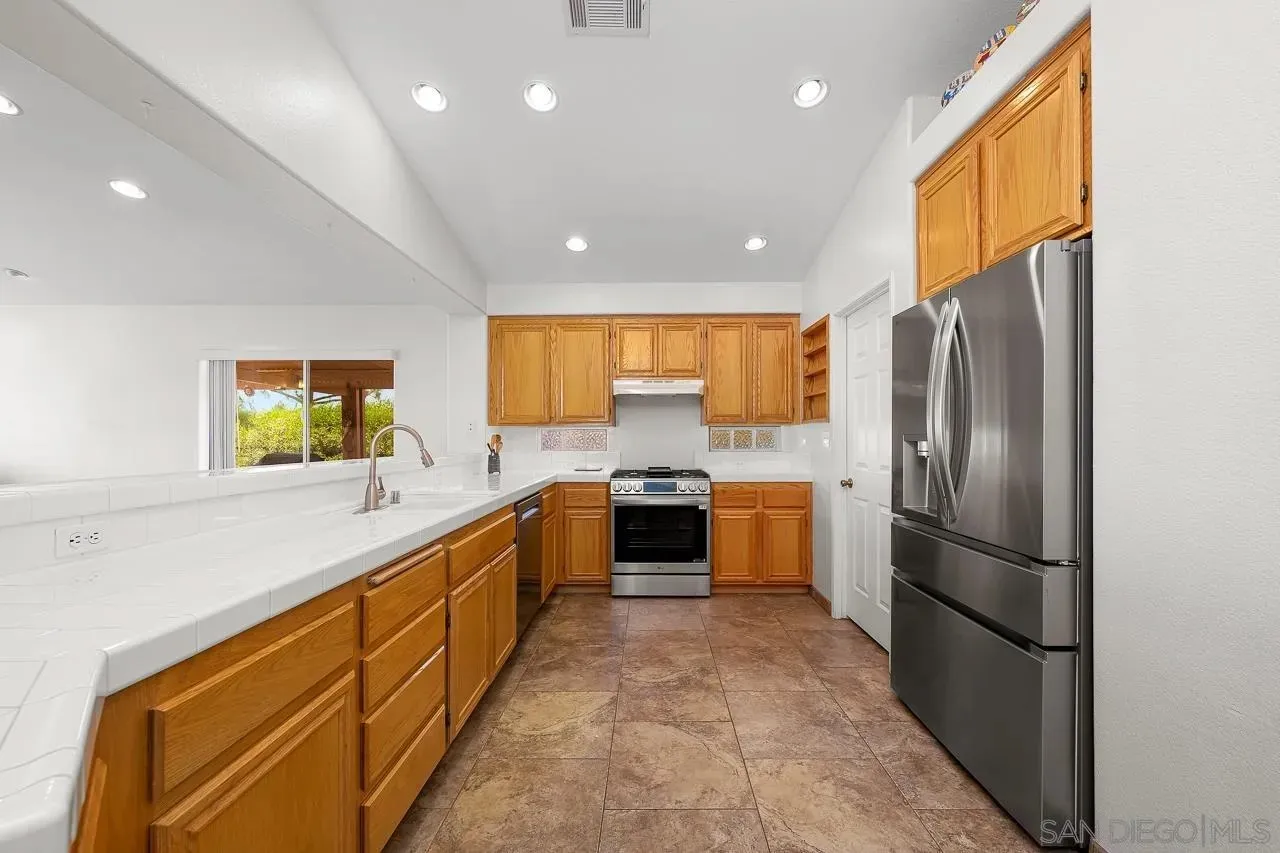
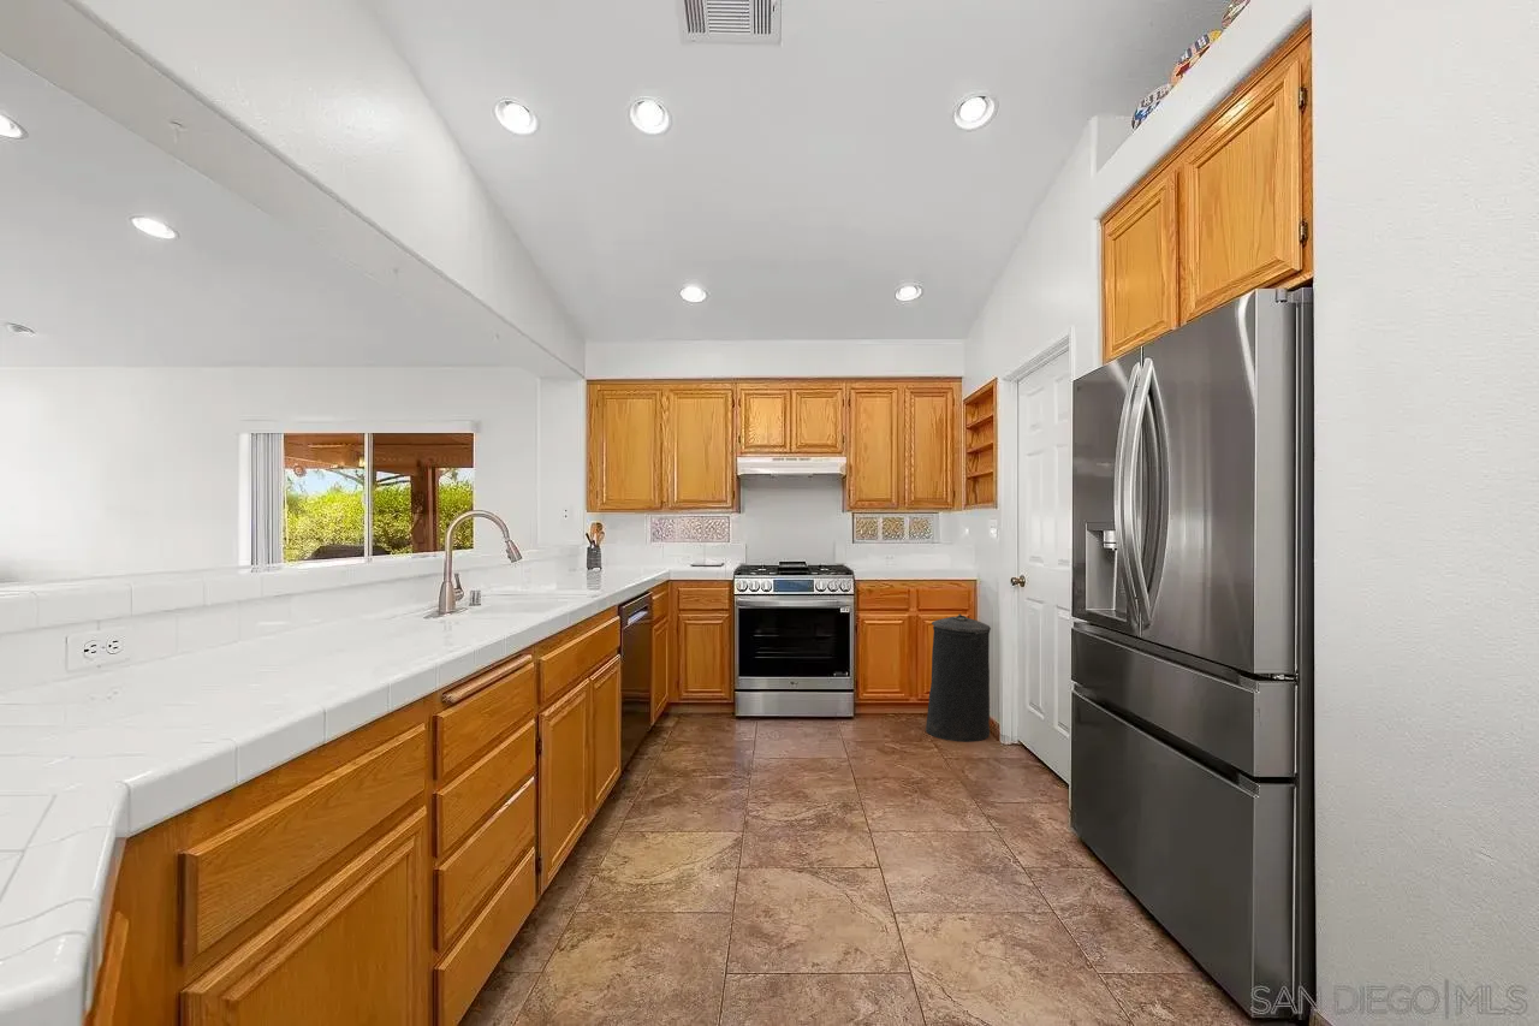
+ trash can [925,612,992,743]
